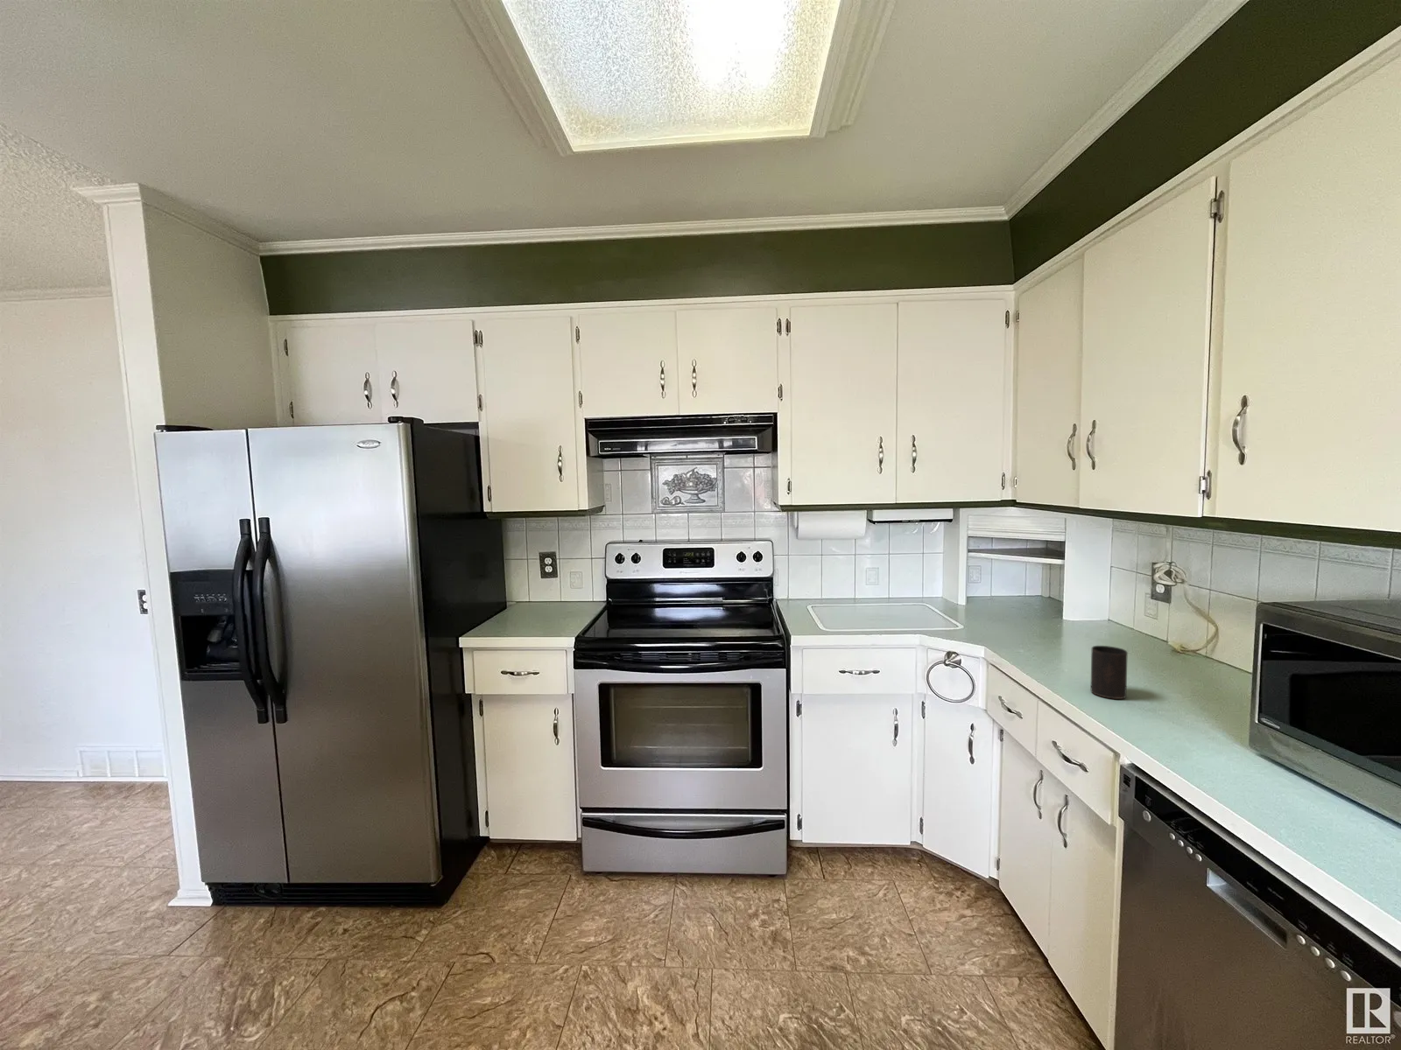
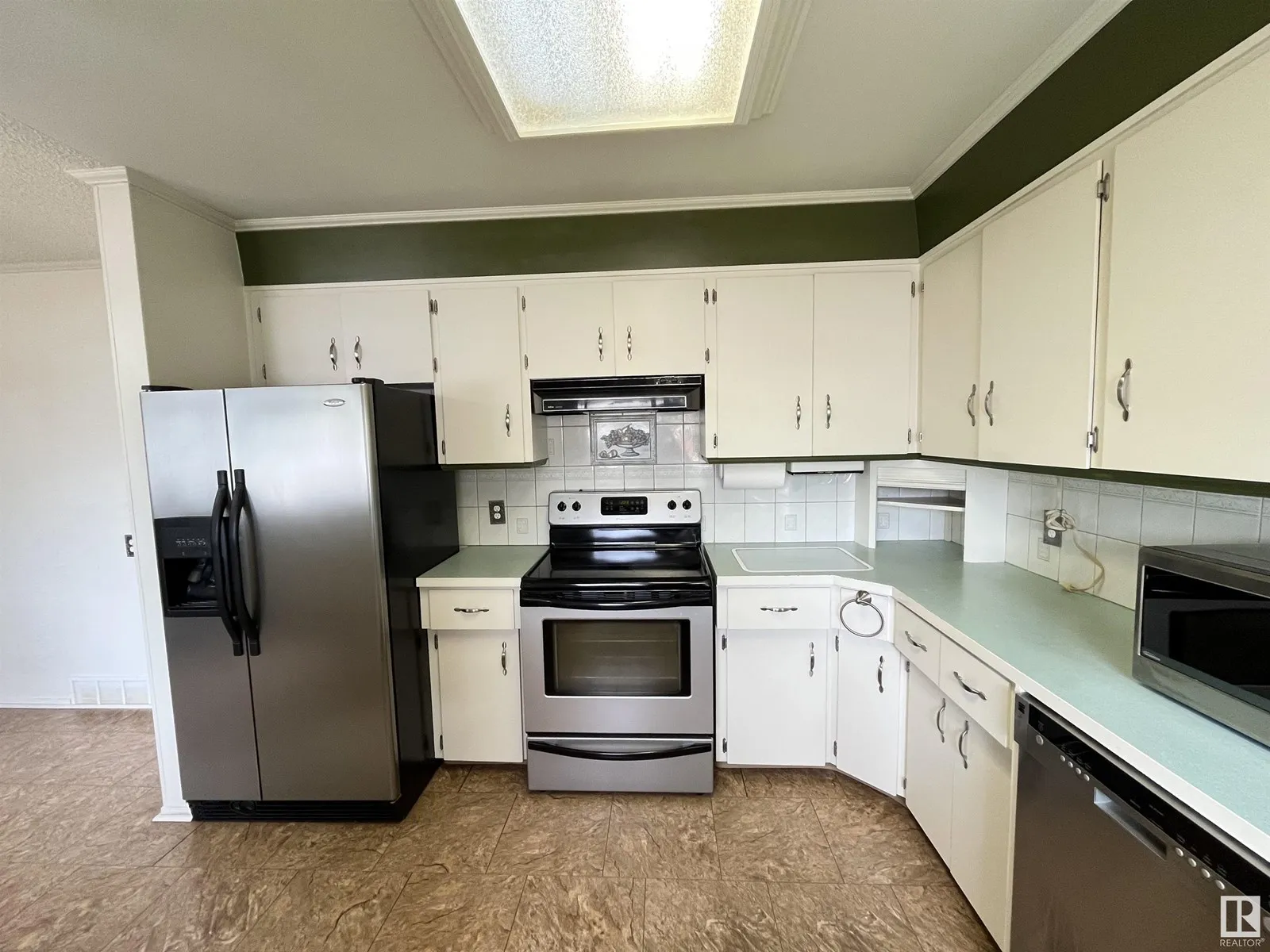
- cup [1090,645,1129,700]
